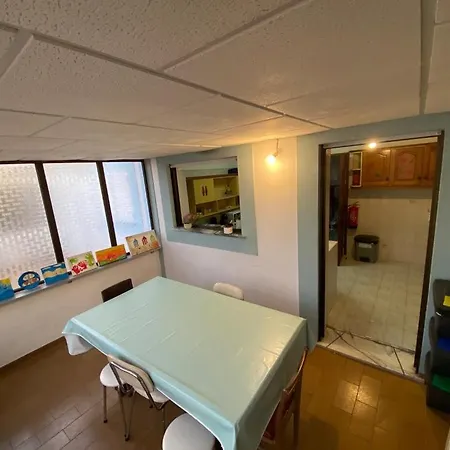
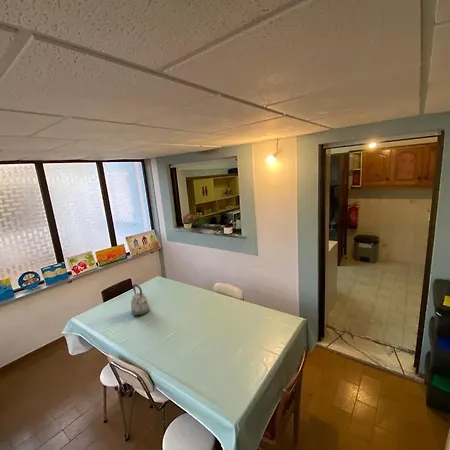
+ kettle [130,283,150,316]
